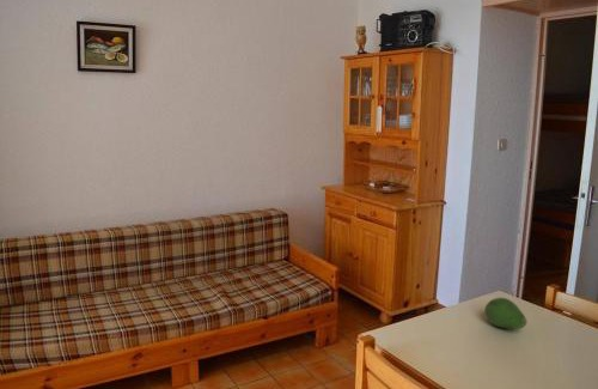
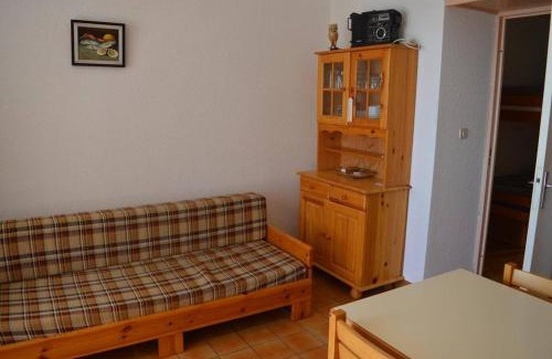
- fruit [483,297,527,330]
